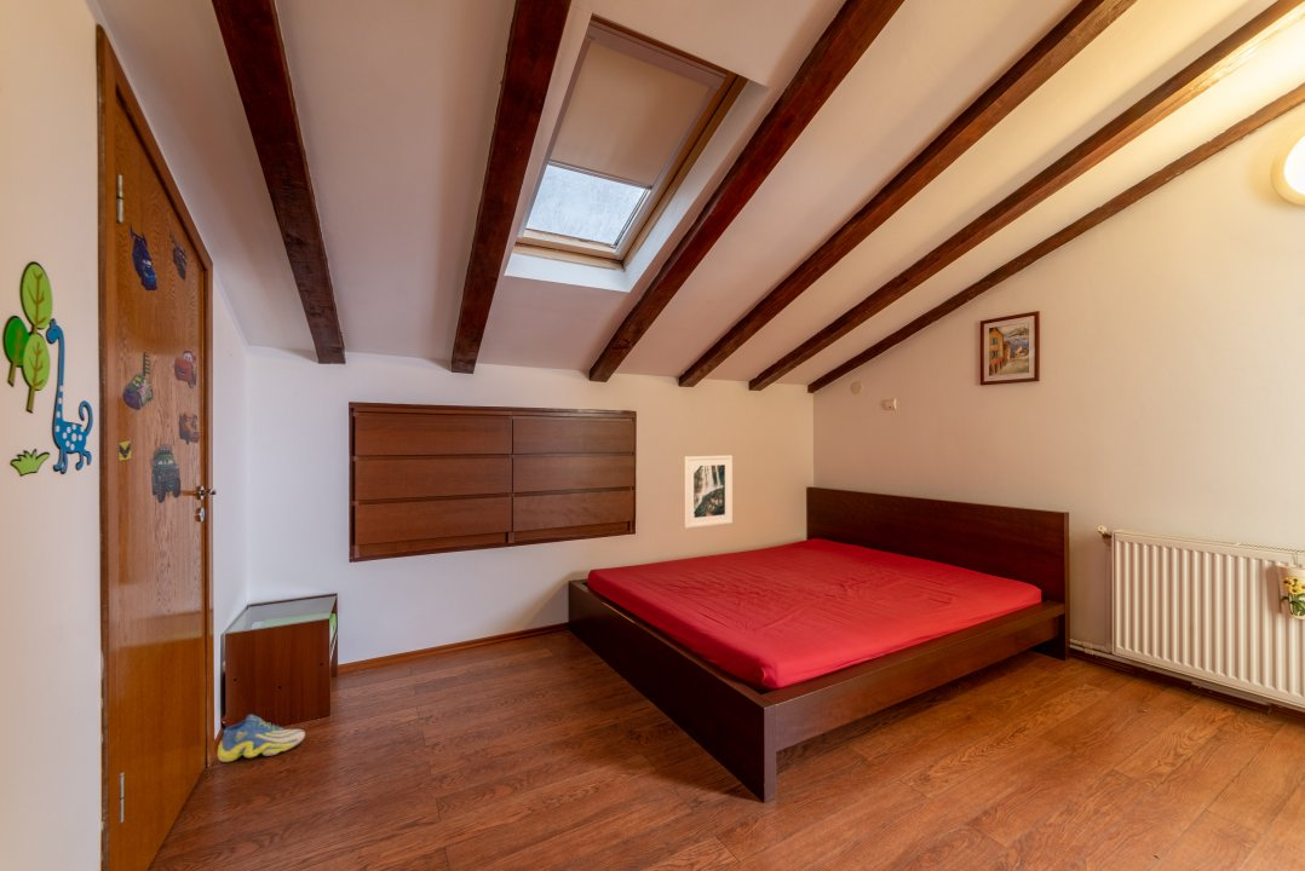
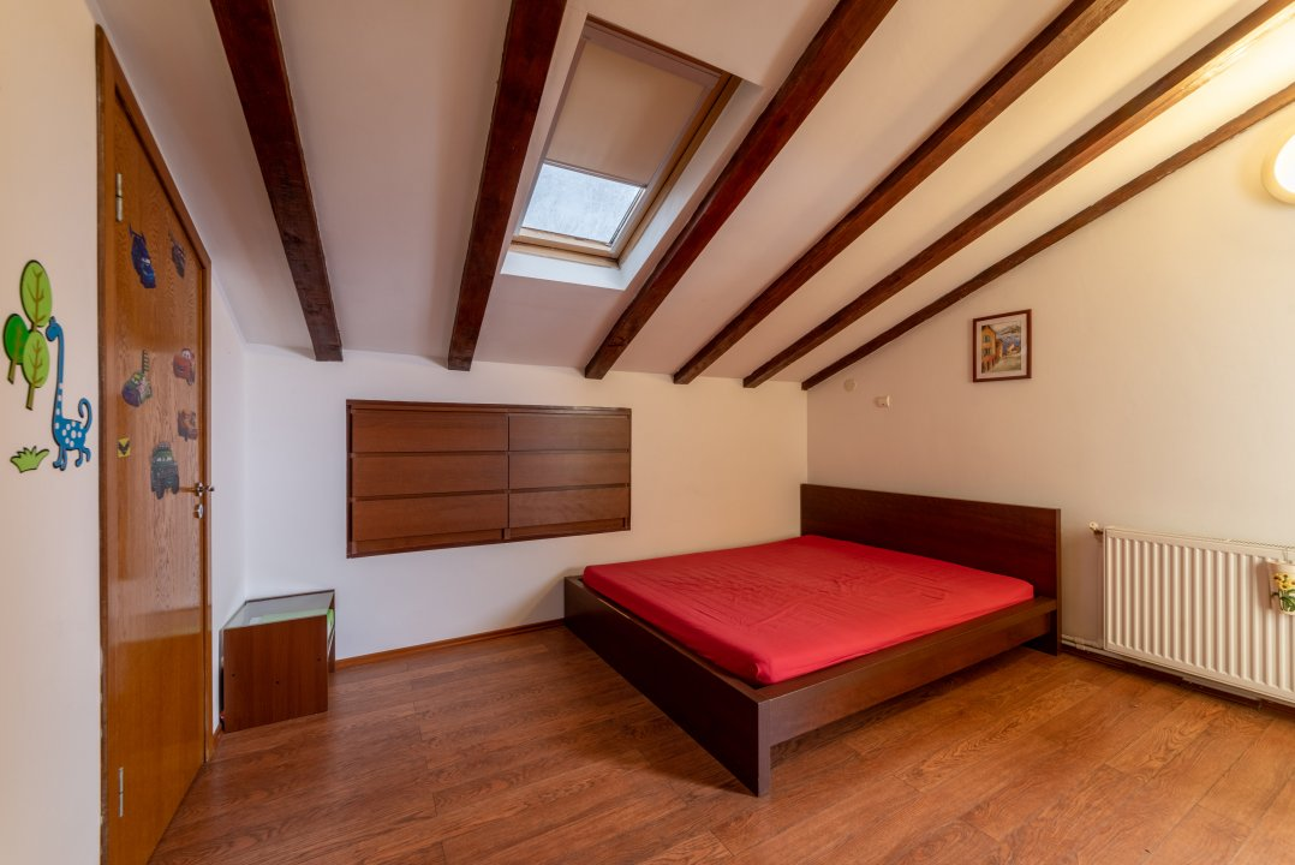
- sneaker [217,714,306,763]
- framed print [684,455,734,529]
